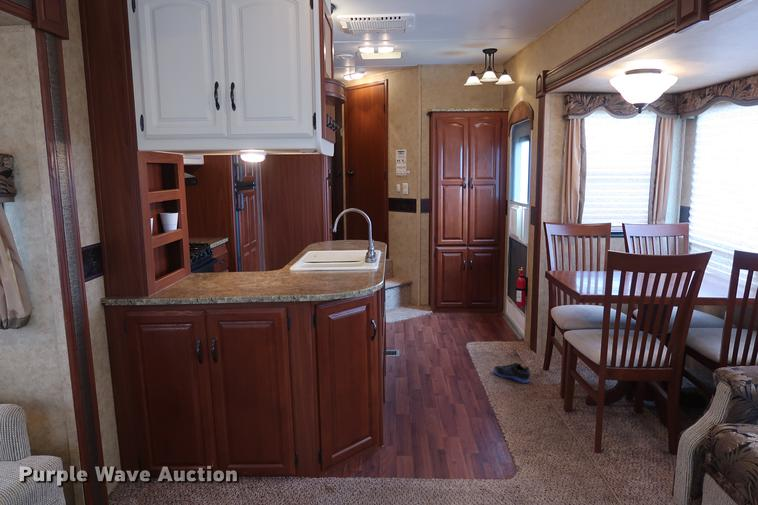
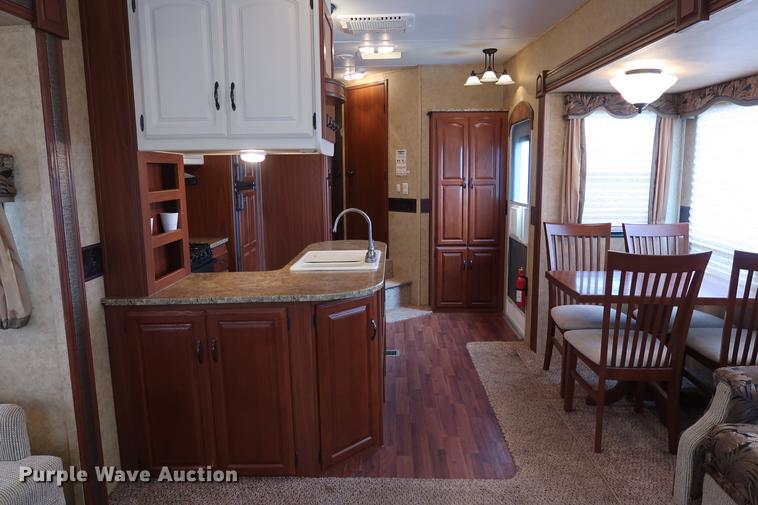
- sneaker [492,362,531,384]
